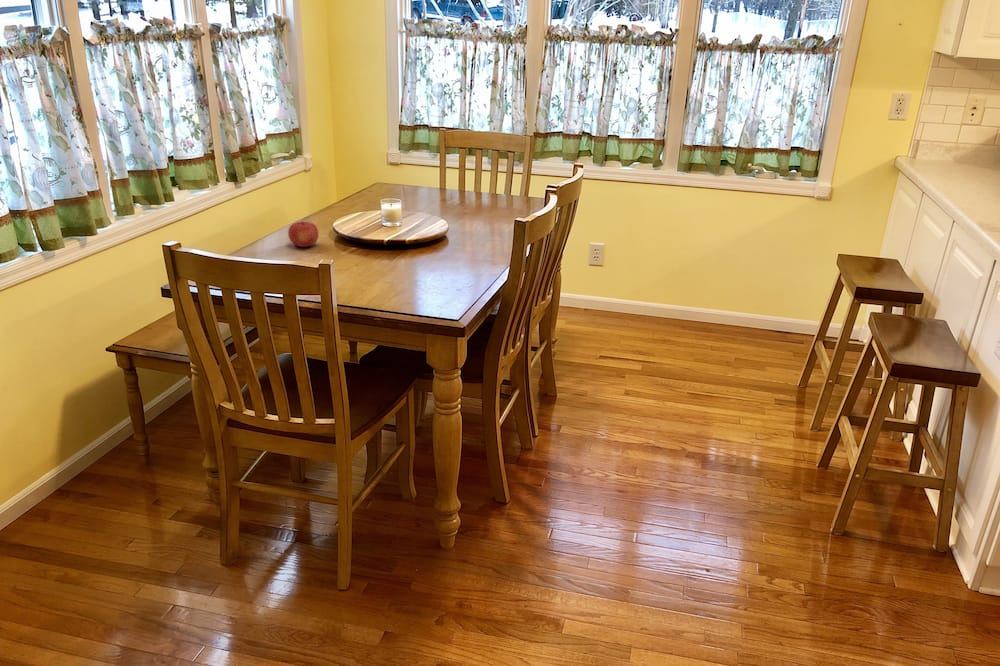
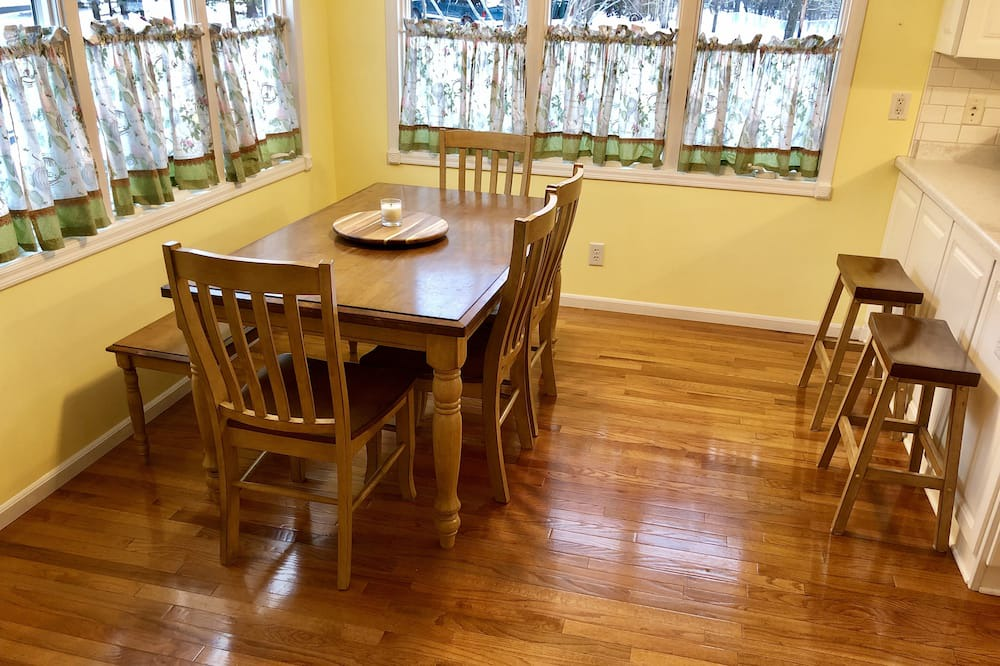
- fruit [287,220,319,248]
